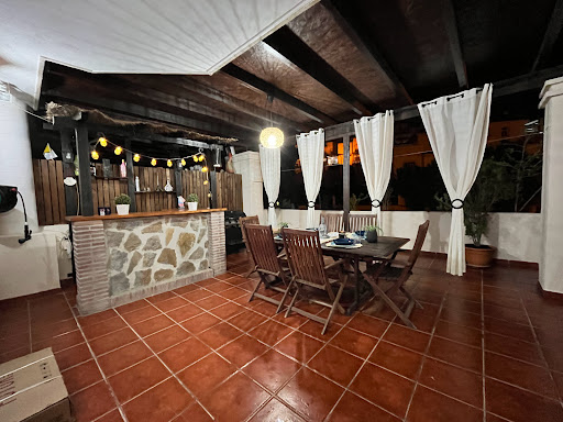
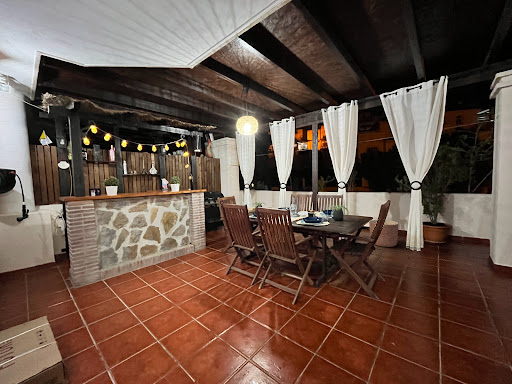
+ planter [368,219,399,248]
